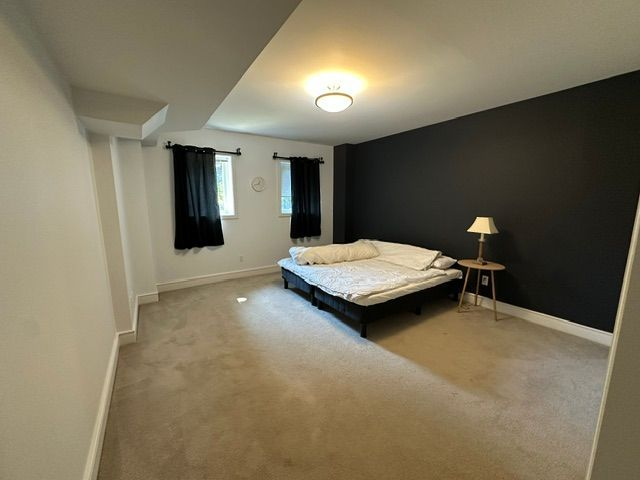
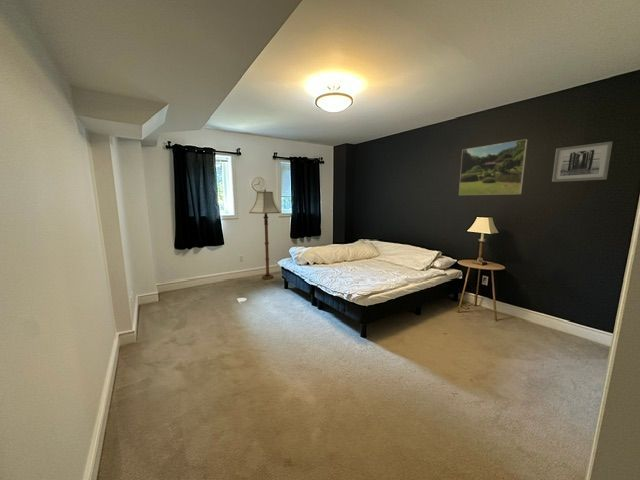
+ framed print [458,138,528,196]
+ floor lamp [248,189,282,280]
+ wall art [551,141,613,183]
